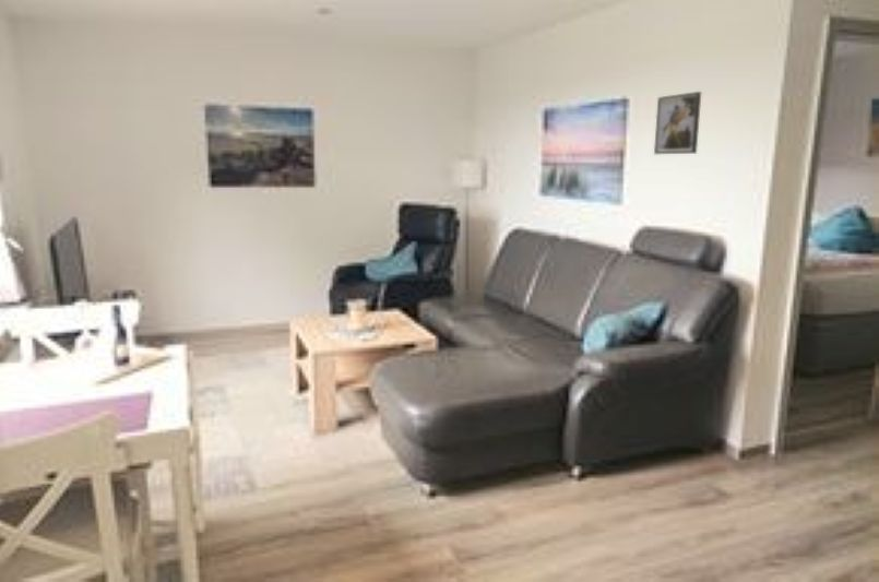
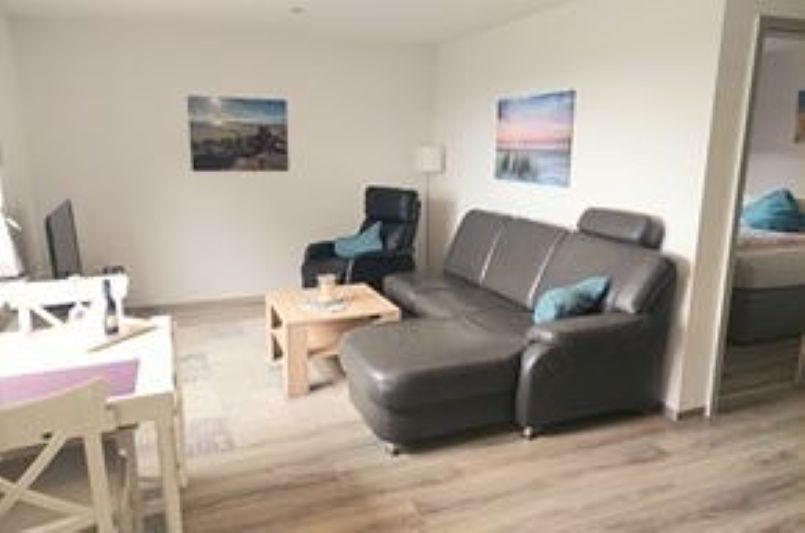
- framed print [653,91,702,155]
